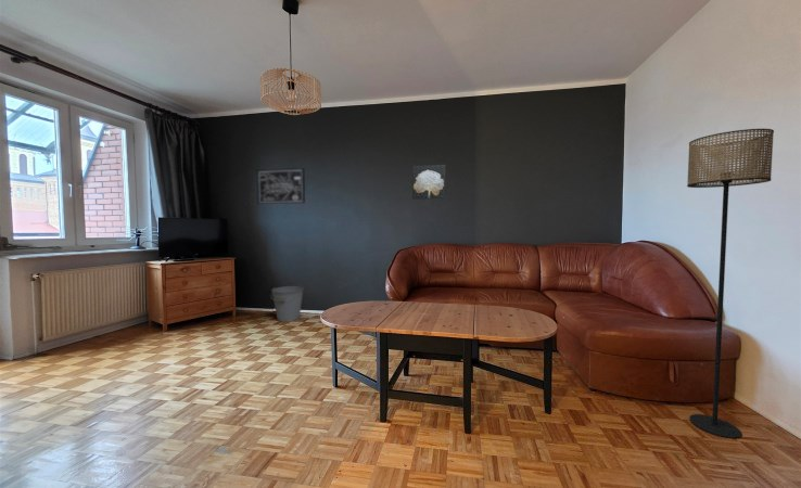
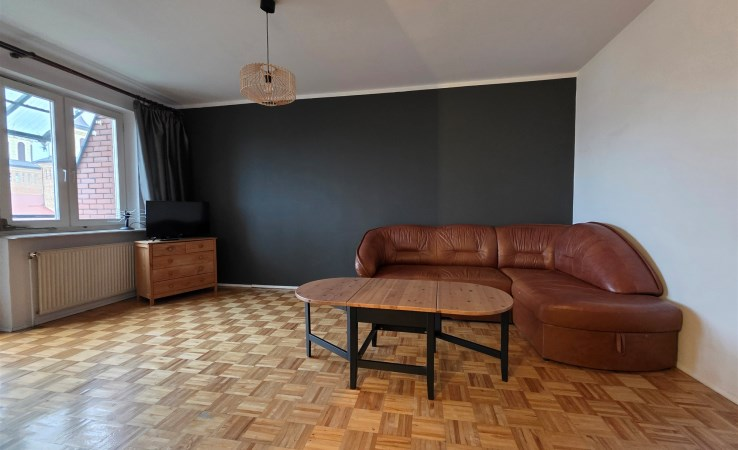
- bucket [270,285,305,322]
- wall art [411,164,447,200]
- floor lamp [686,128,775,439]
- wall art [256,167,306,205]
